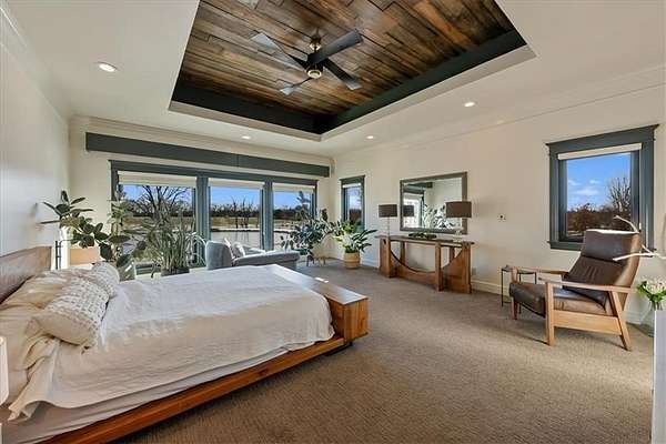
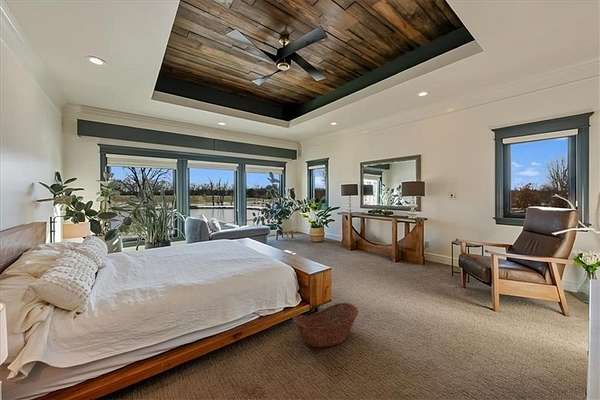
+ basket [291,302,359,348]
